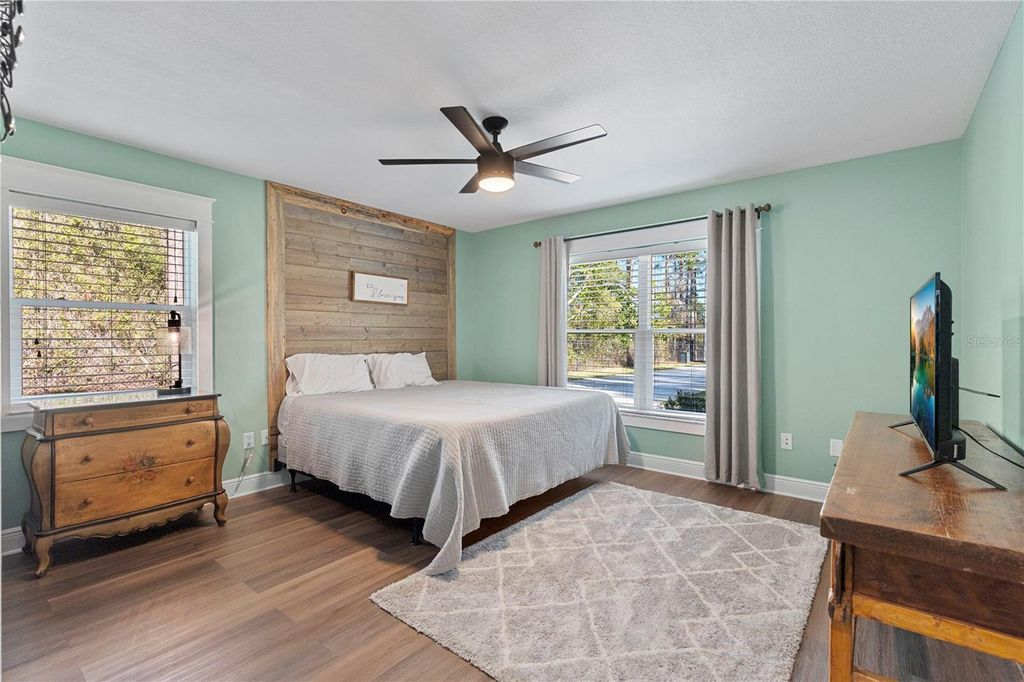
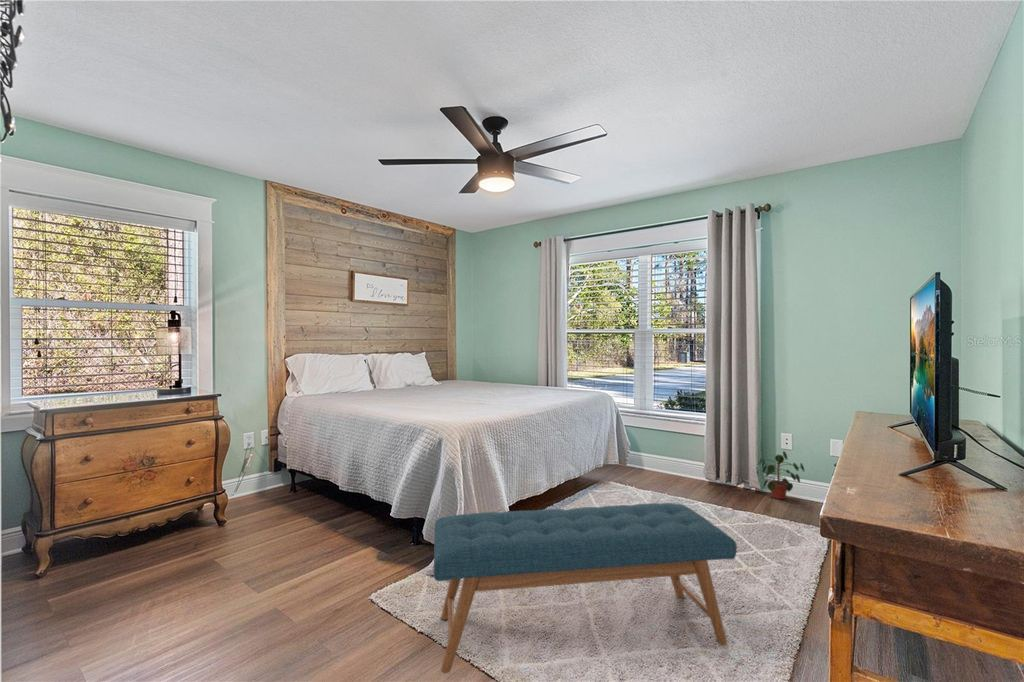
+ potted plant [758,450,805,500]
+ bench [433,502,738,674]
